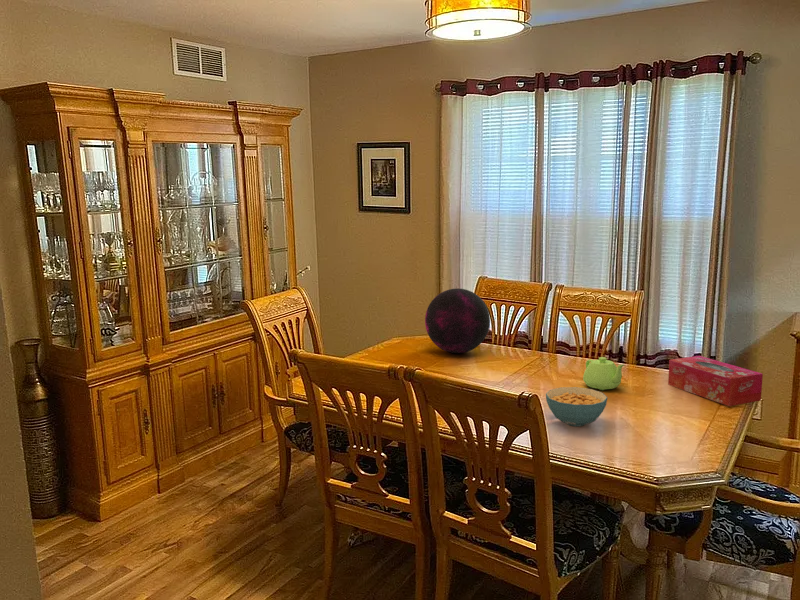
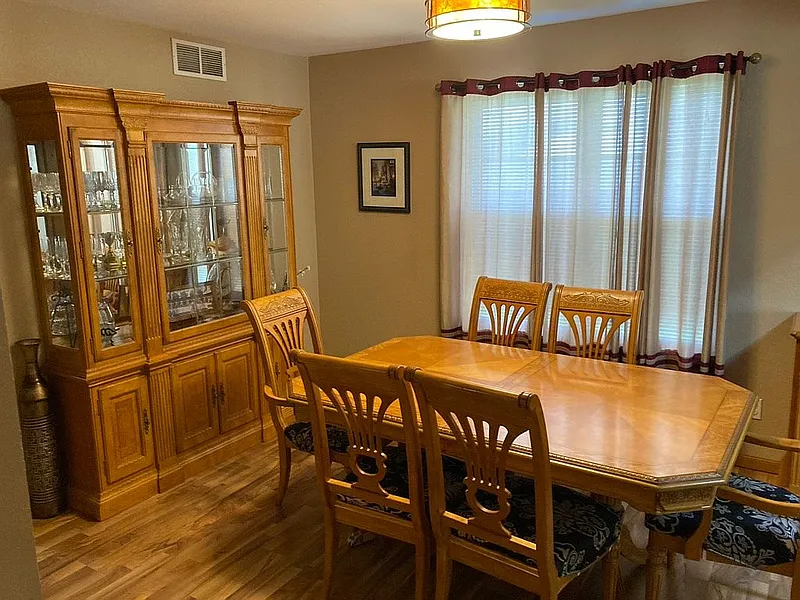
- teapot [582,356,625,391]
- cereal bowl [545,386,608,427]
- decorative orb [424,287,491,354]
- tissue box [667,355,764,407]
